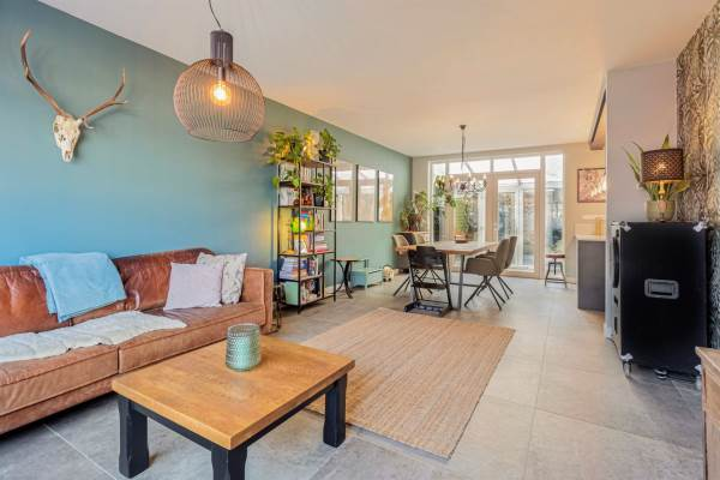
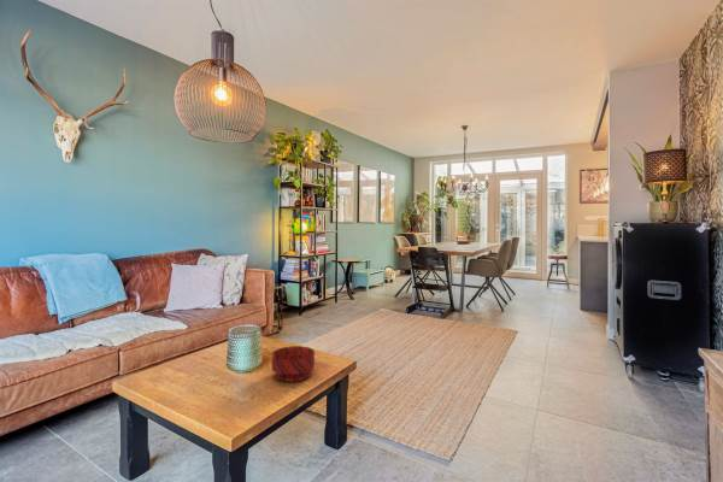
+ bowl [271,345,316,383]
